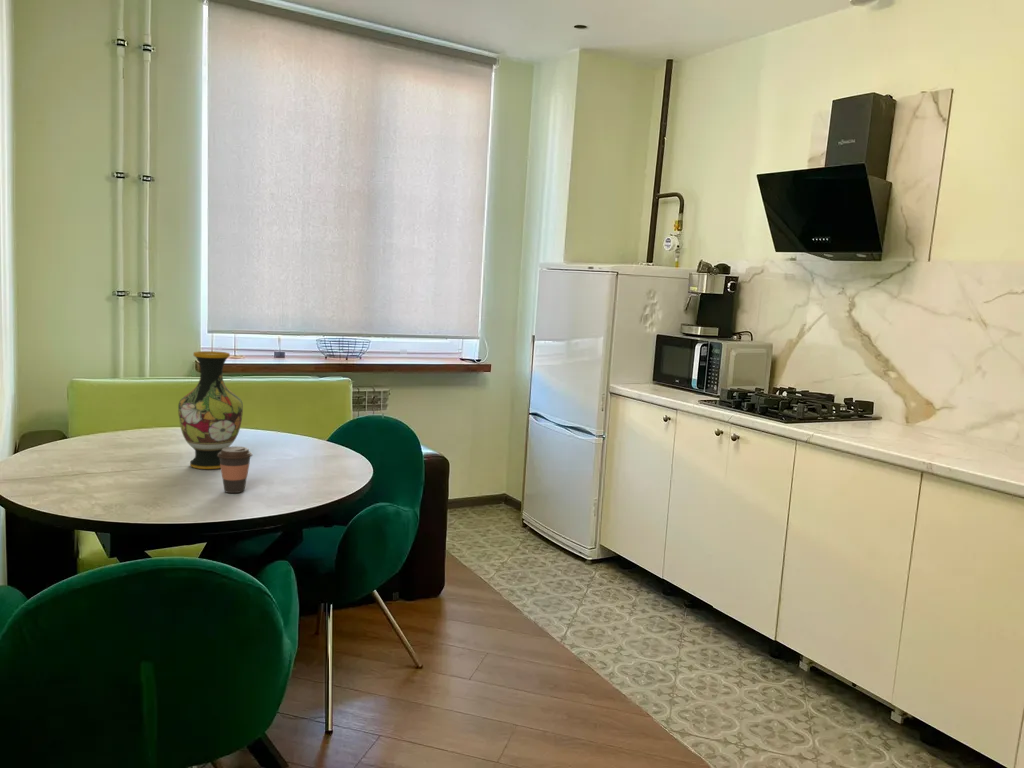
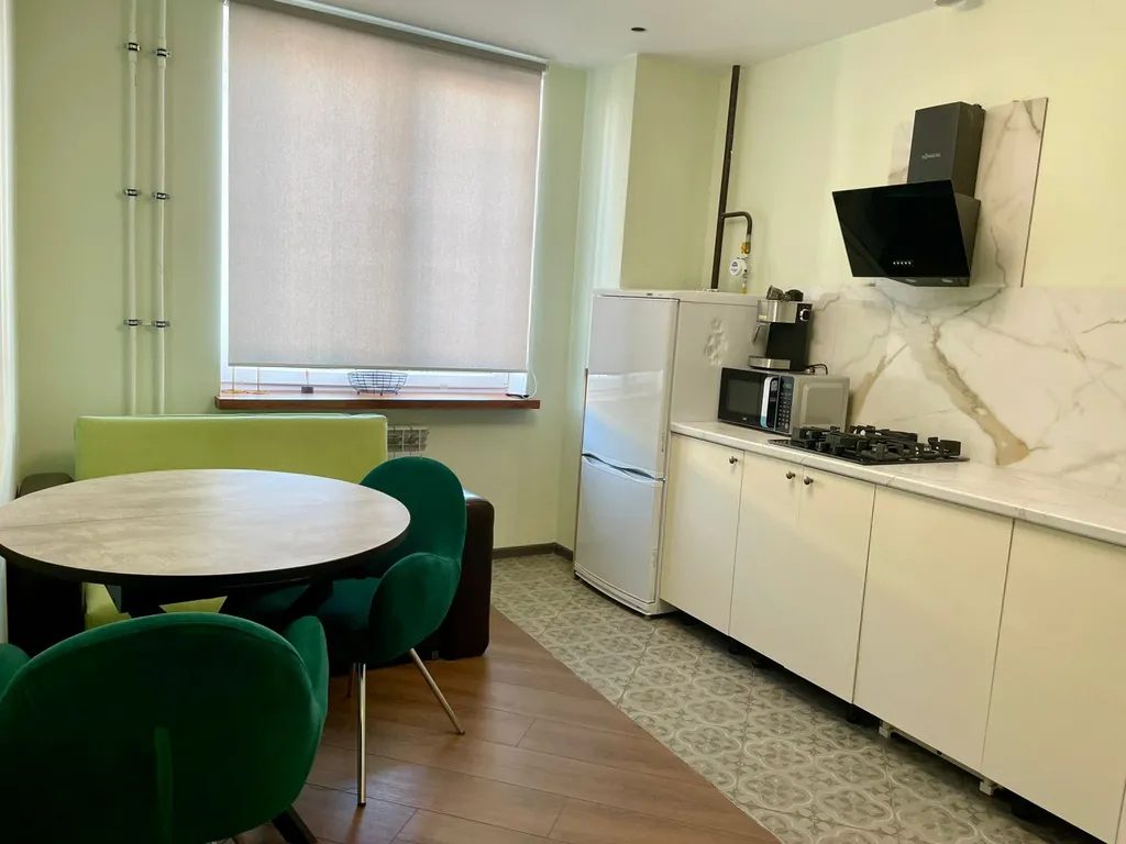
- vase [177,350,244,470]
- coffee cup [217,445,254,494]
